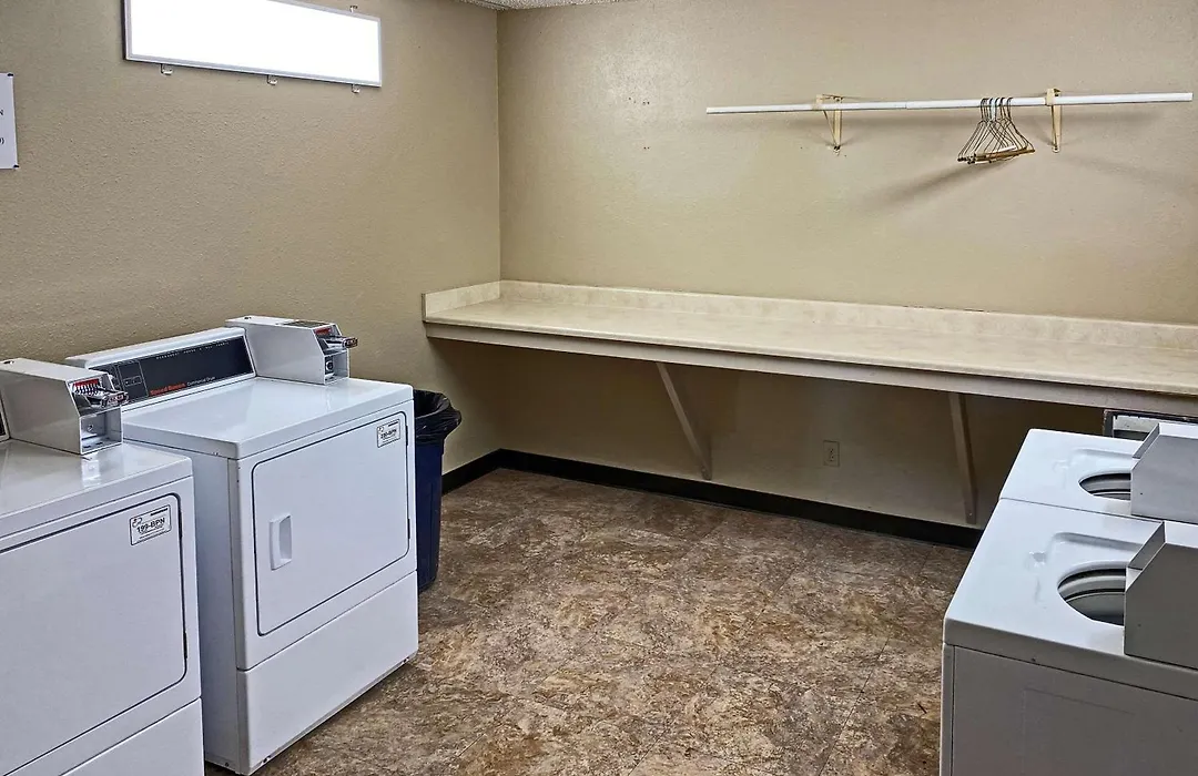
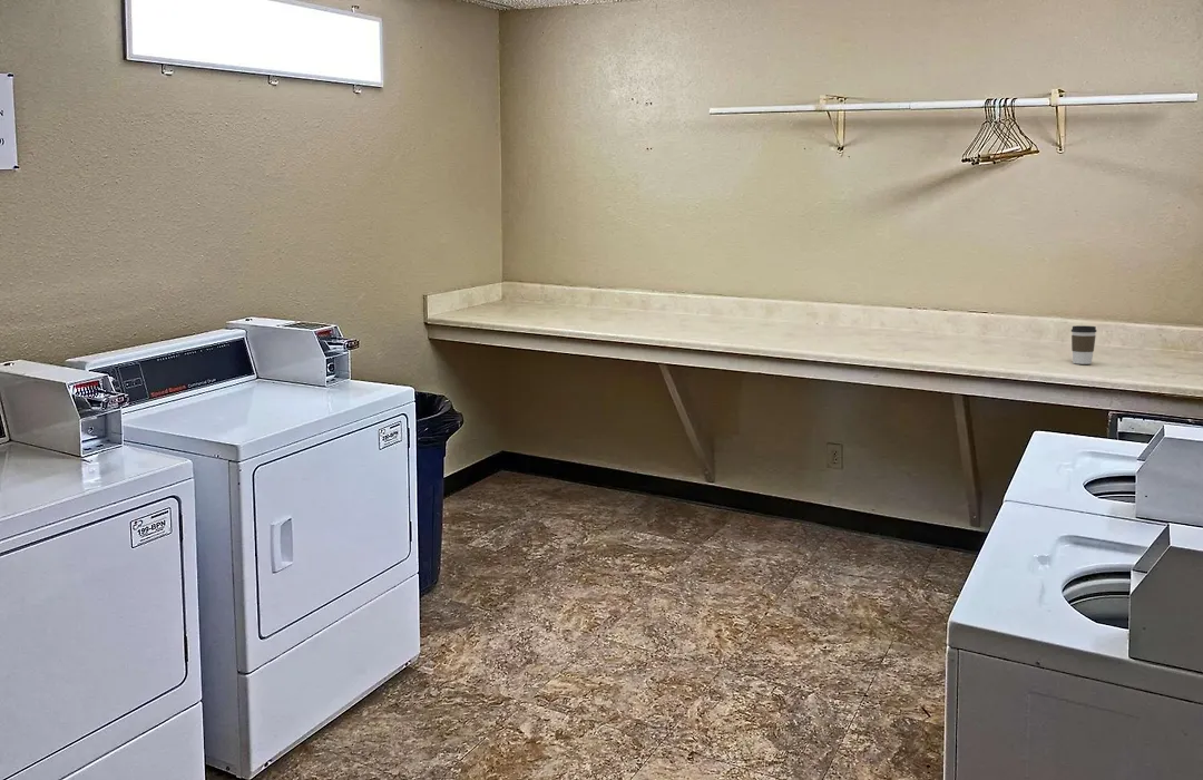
+ coffee cup [1070,324,1097,365]
